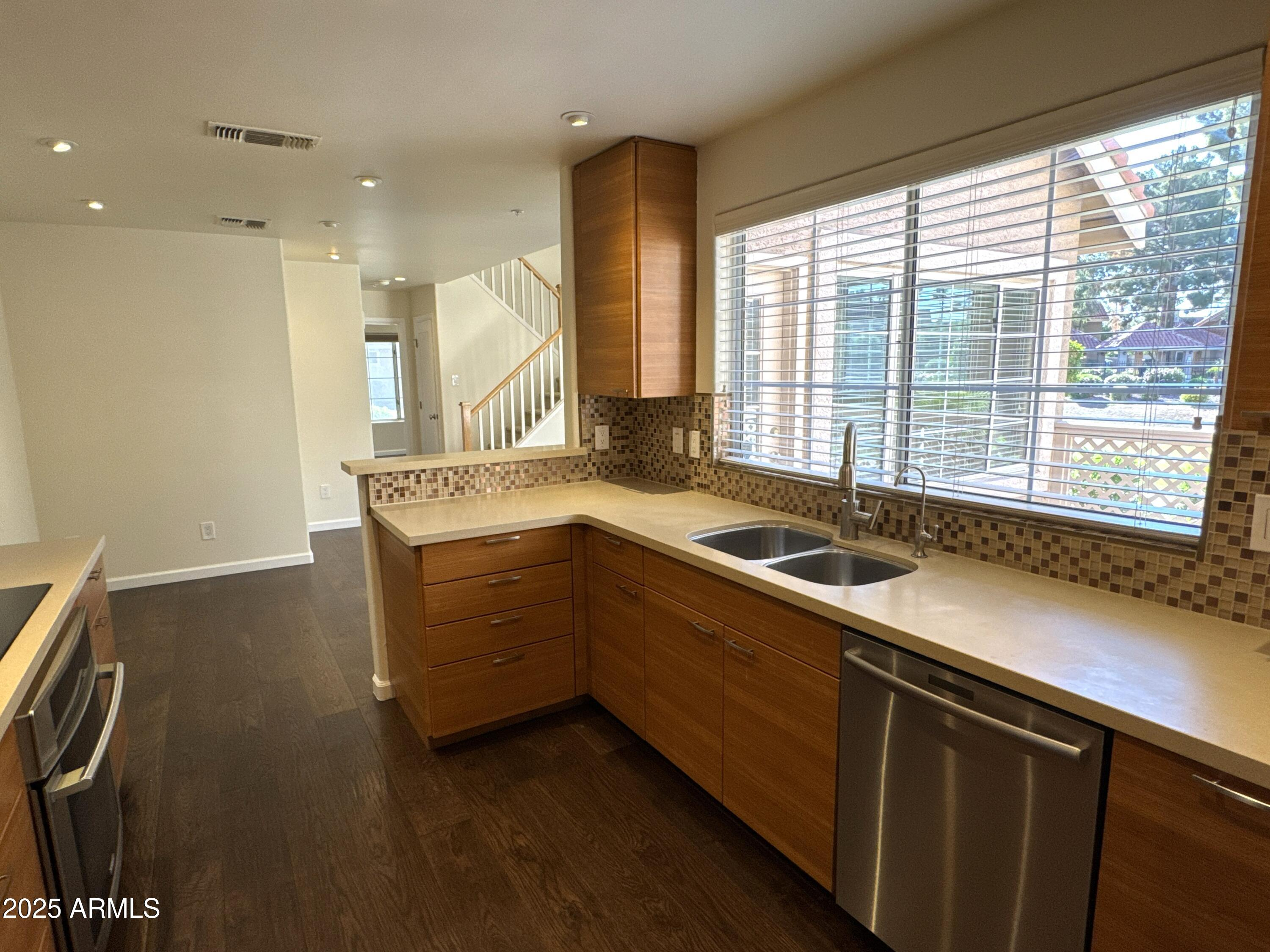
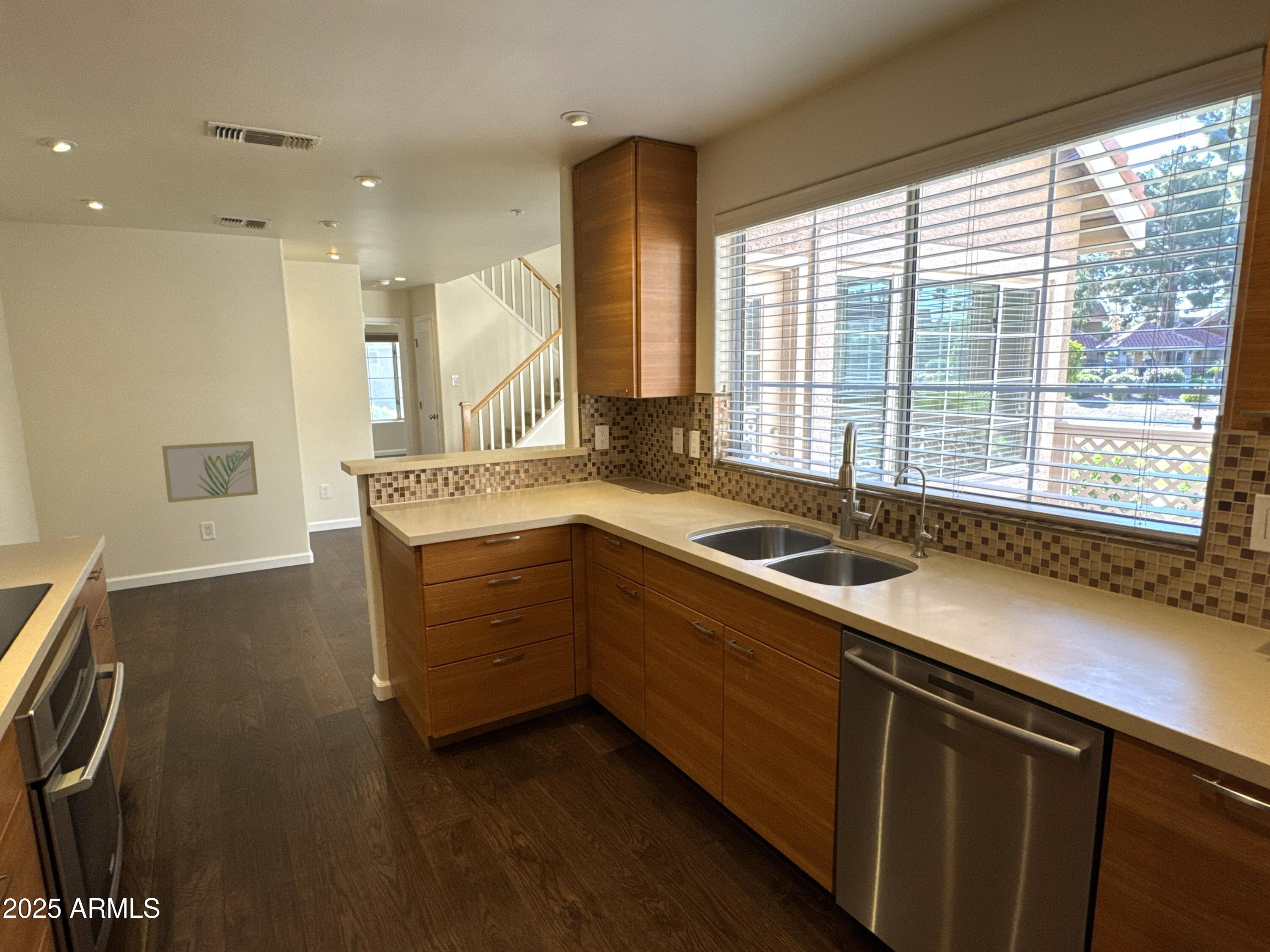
+ wall art [162,440,258,503]
